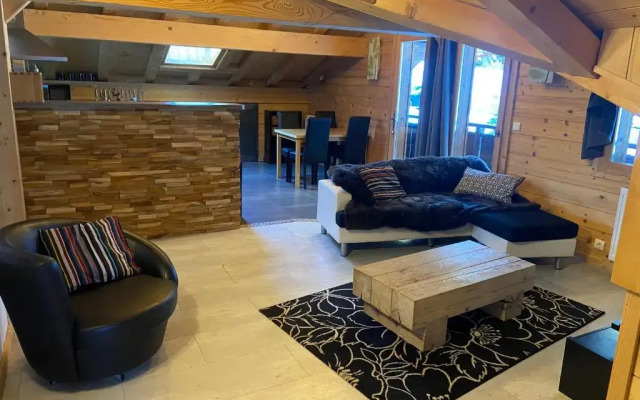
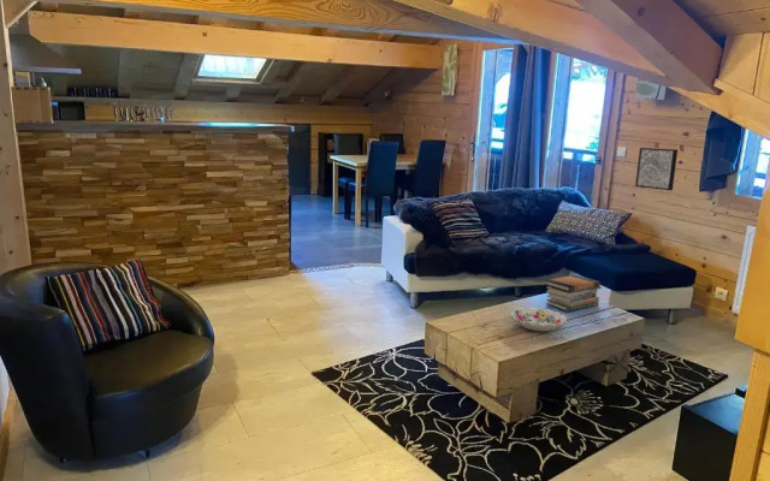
+ decorative bowl [509,305,568,332]
+ book stack [544,274,602,313]
+ wall art [634,147,679,191]
